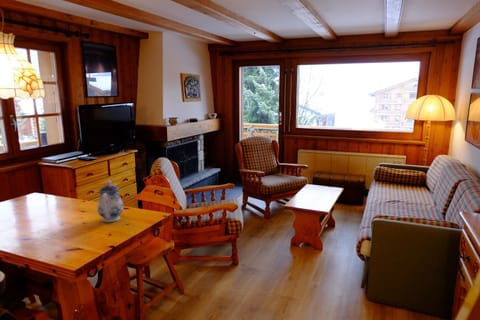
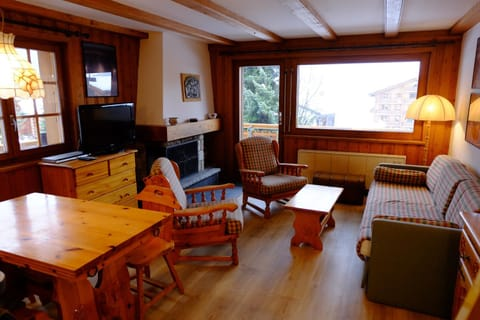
- teapot [96,179,124,223]
